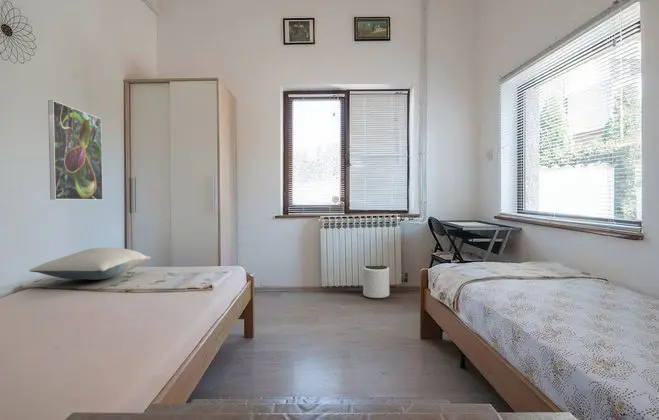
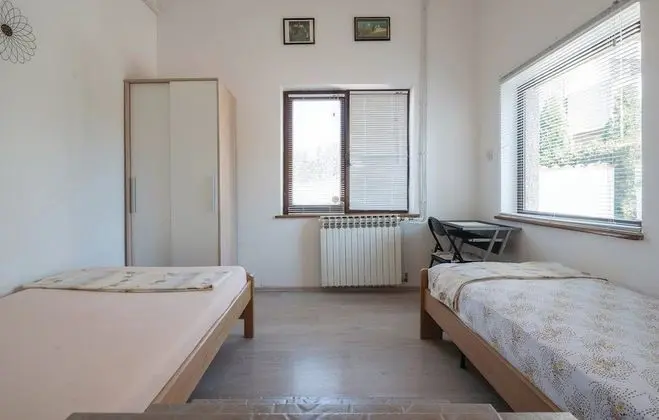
- pillow [28,246,152,281]
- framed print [47,99,104,201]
- plant pot [362,264,390,300]
